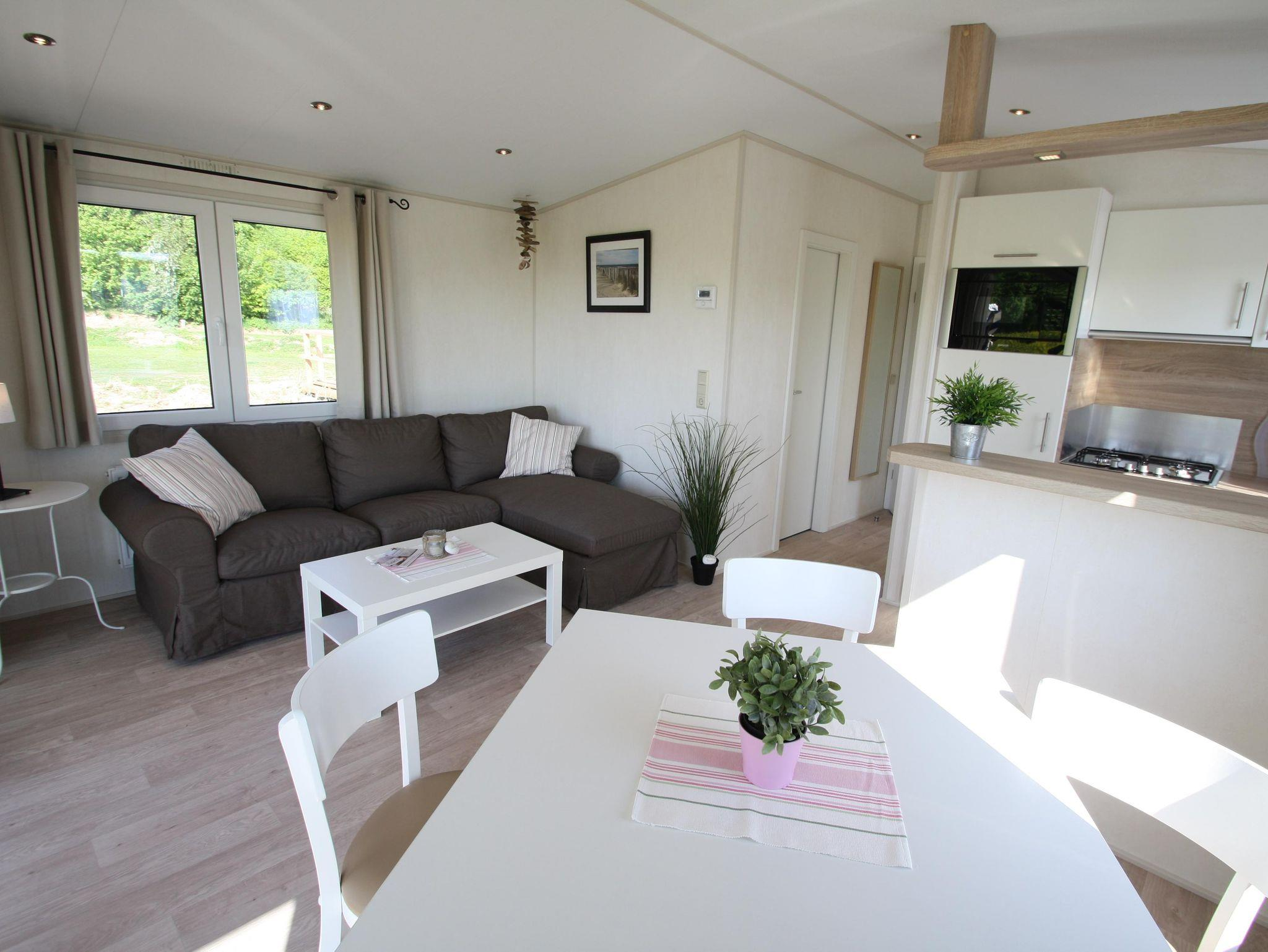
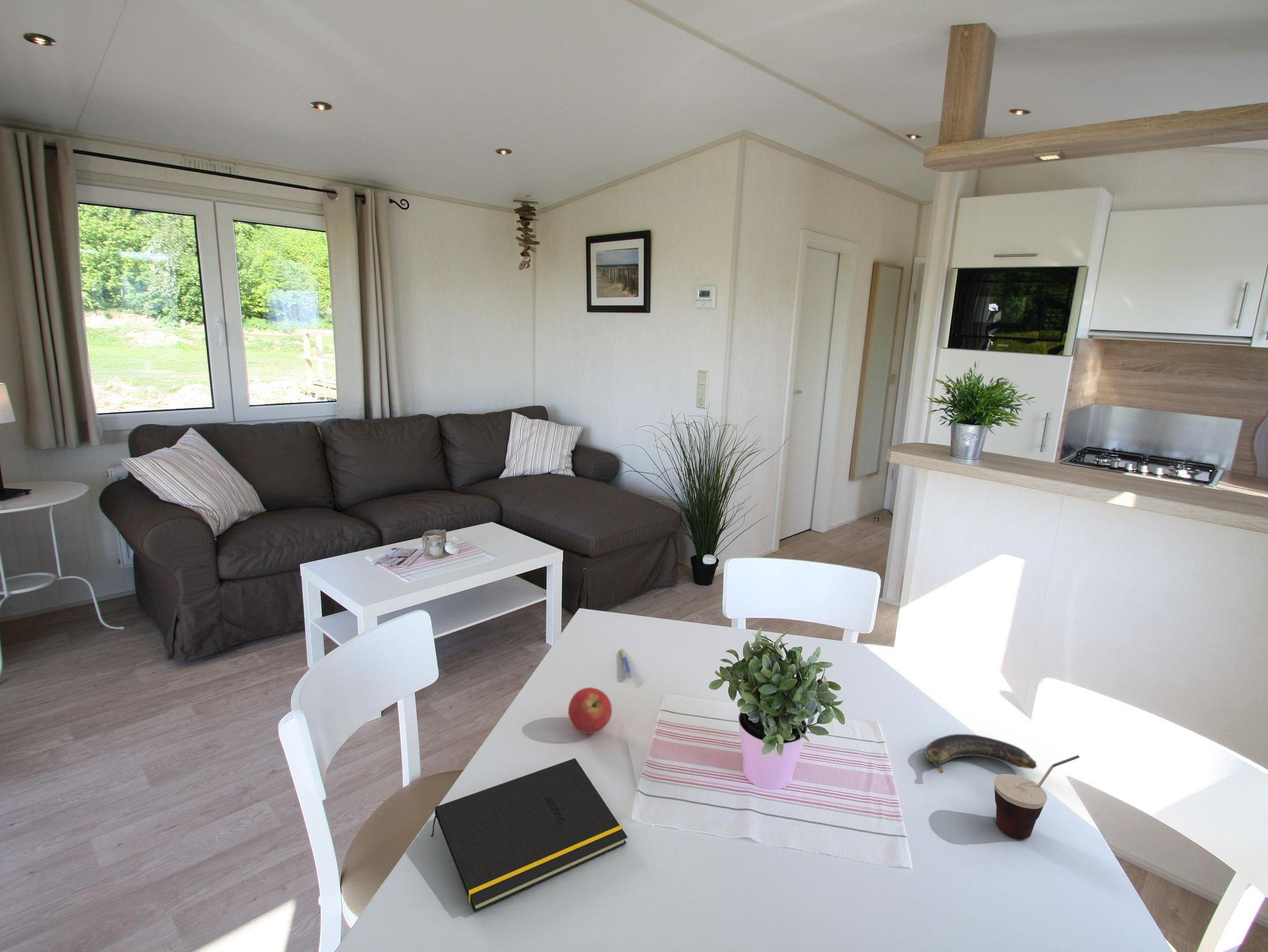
+ banana [924,733,1038,774]
+ pen [620,648,632,679]
+ notepad [430,758,628,913]
+ cup [993,755,1080,839]
+ fruit [568,687,612,734]
